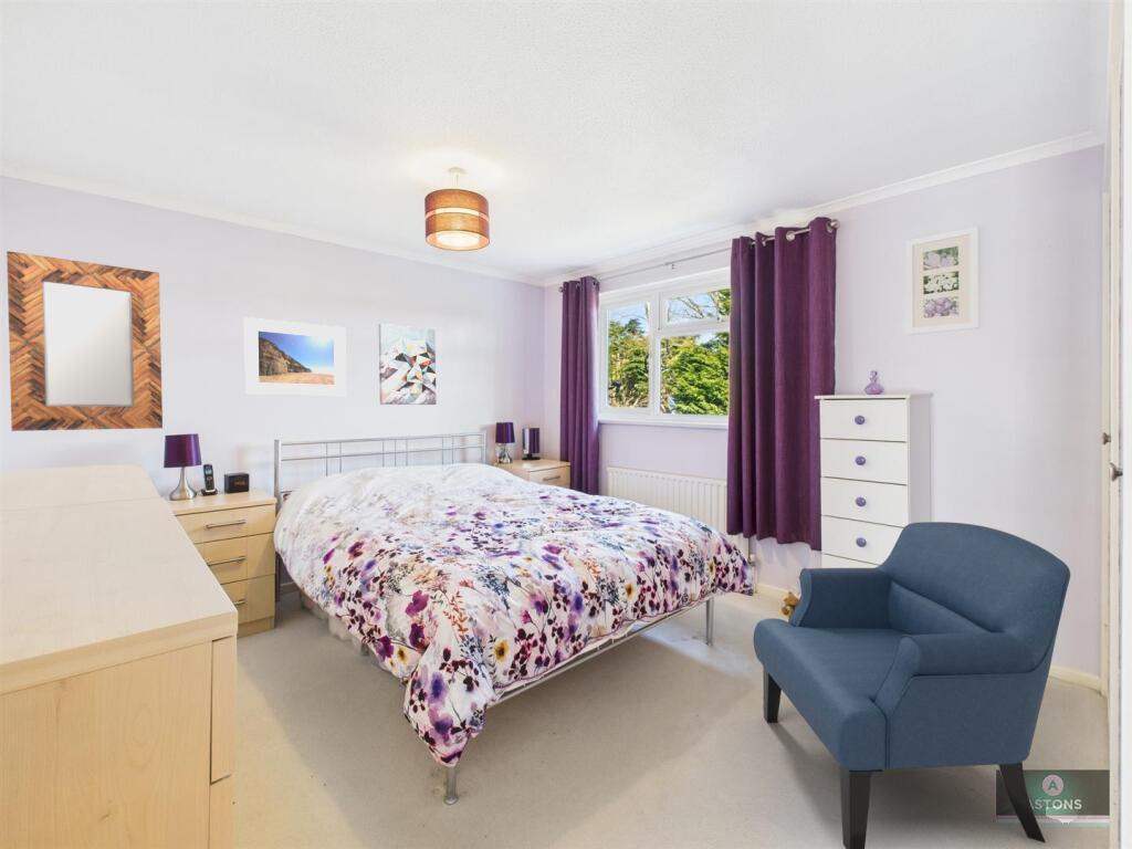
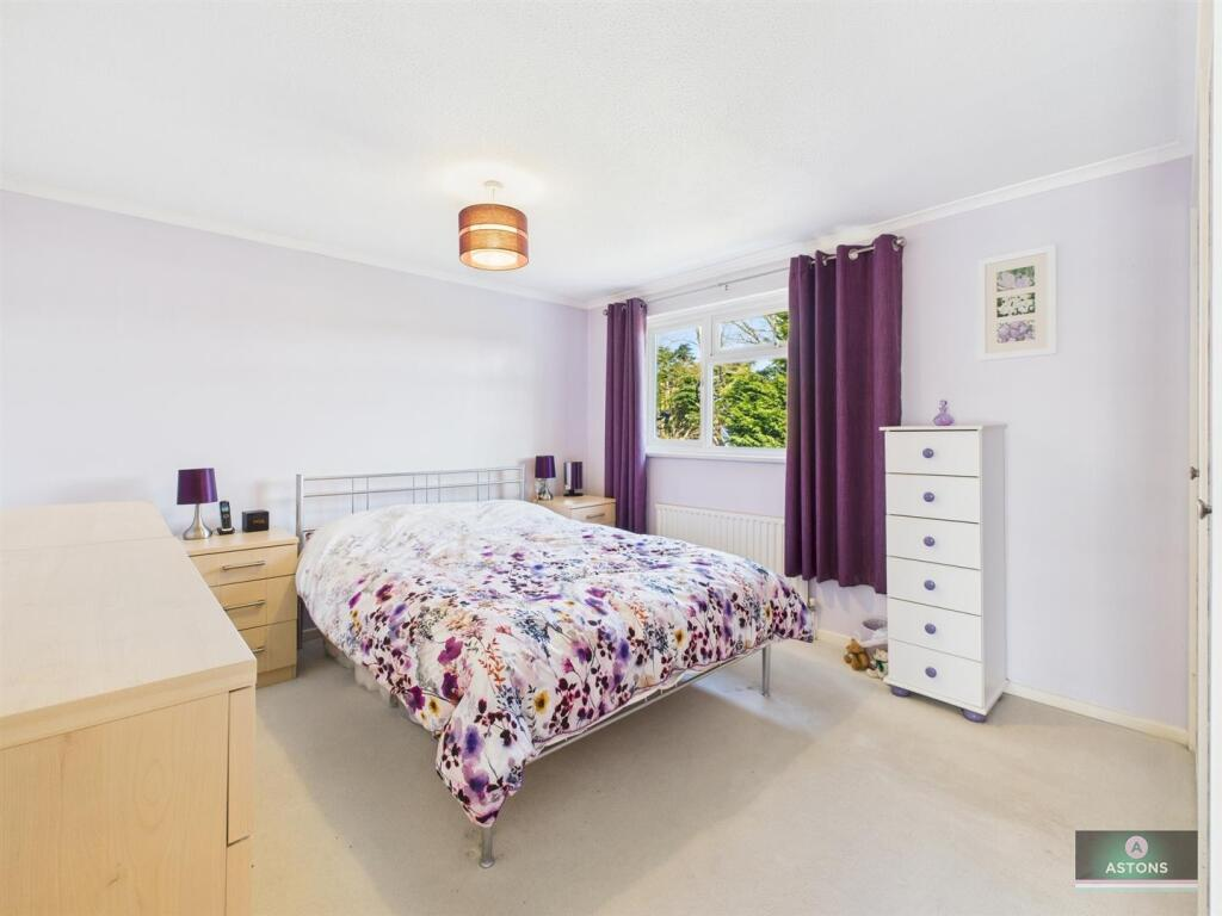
- wall art [378,323,437,406]
- home mirror [6,250,164,432]
- chair [752,521,1071,849]
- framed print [242,316,347,397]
